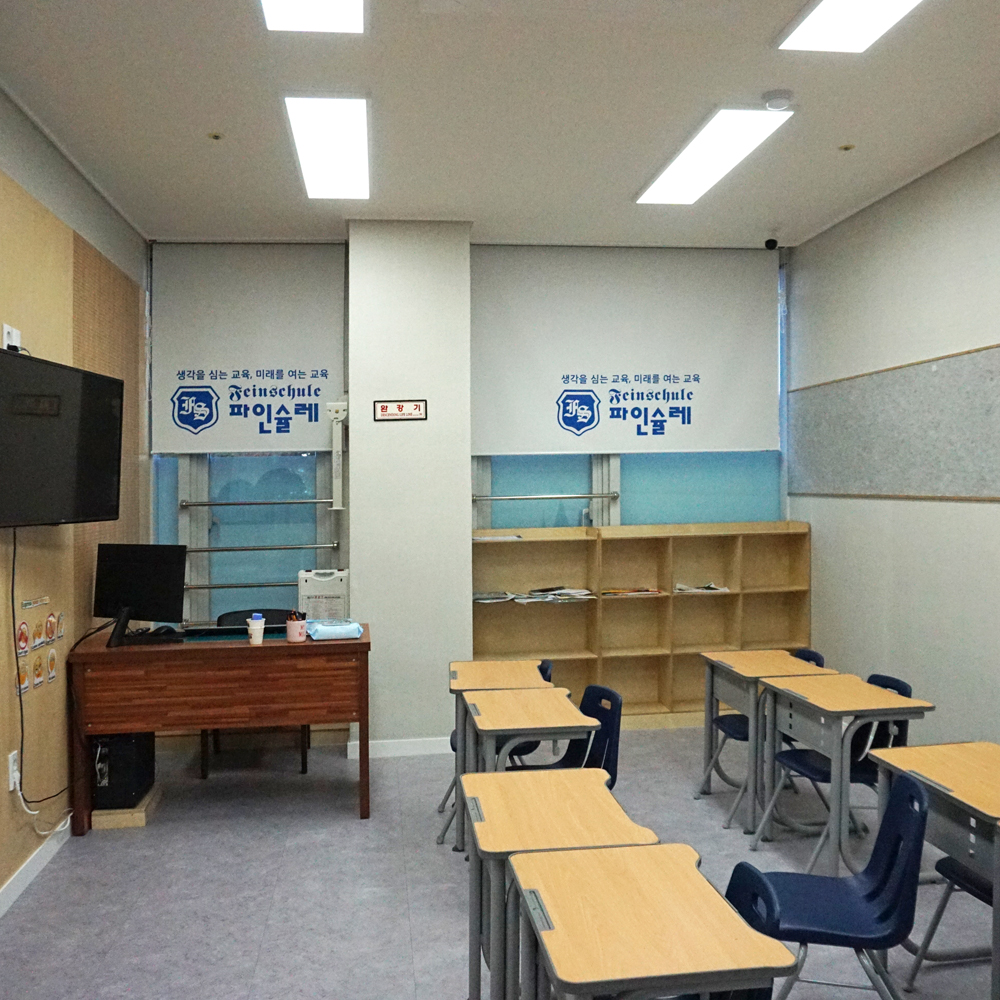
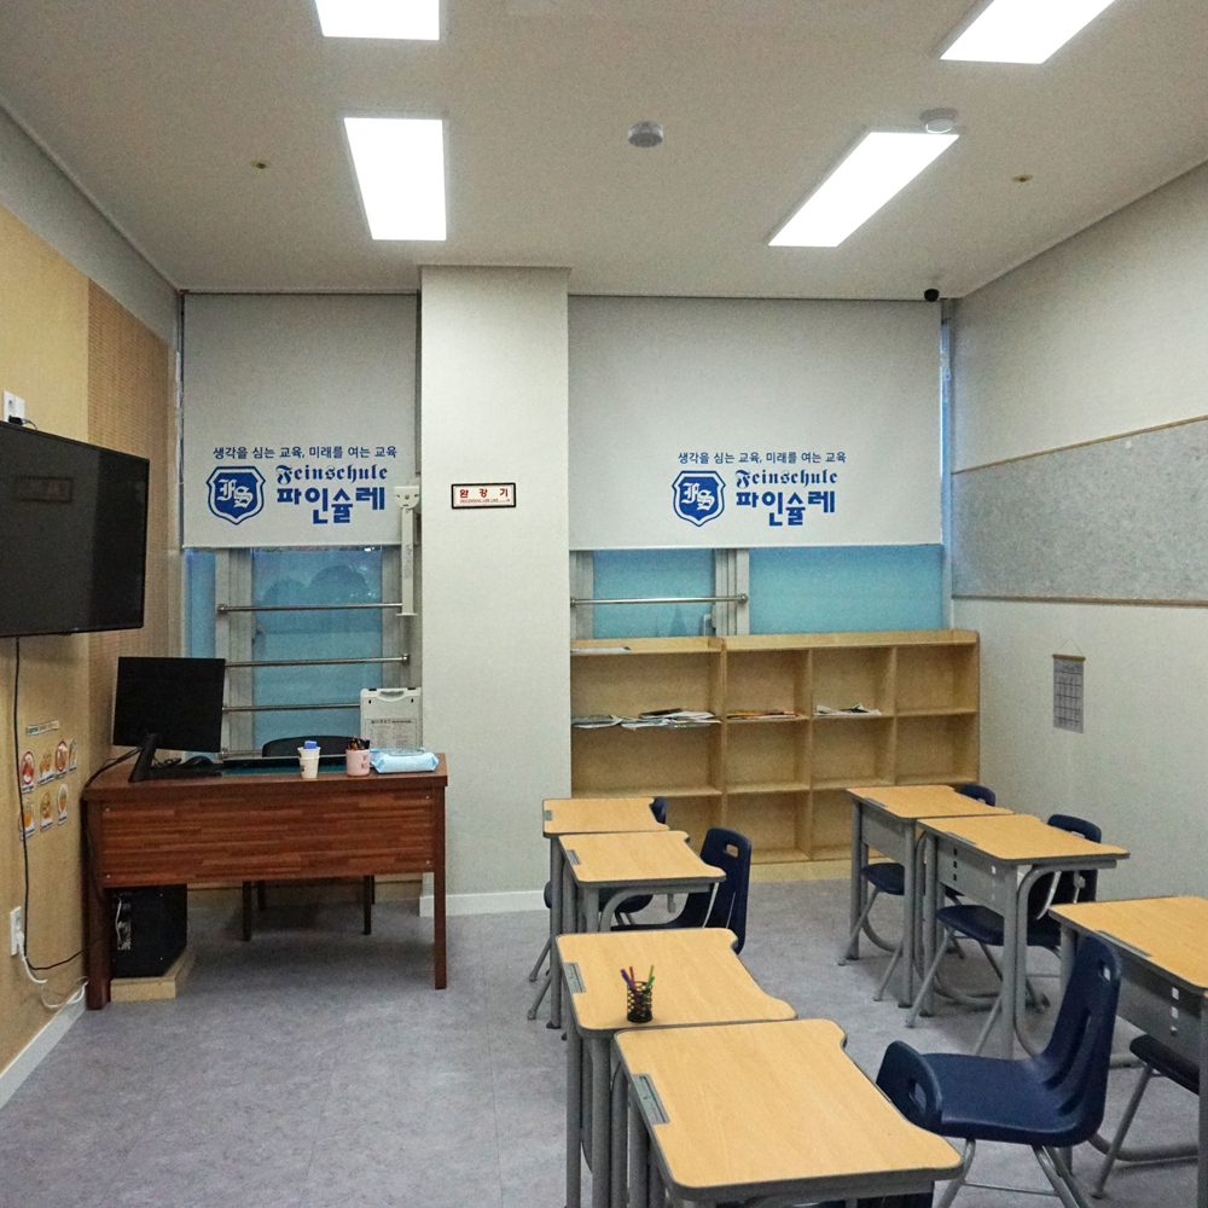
+ smoke detector [627,120,664,149]
+ pen holder [618,964,656,1023]
+ calendar [1051,637,1087,734]
